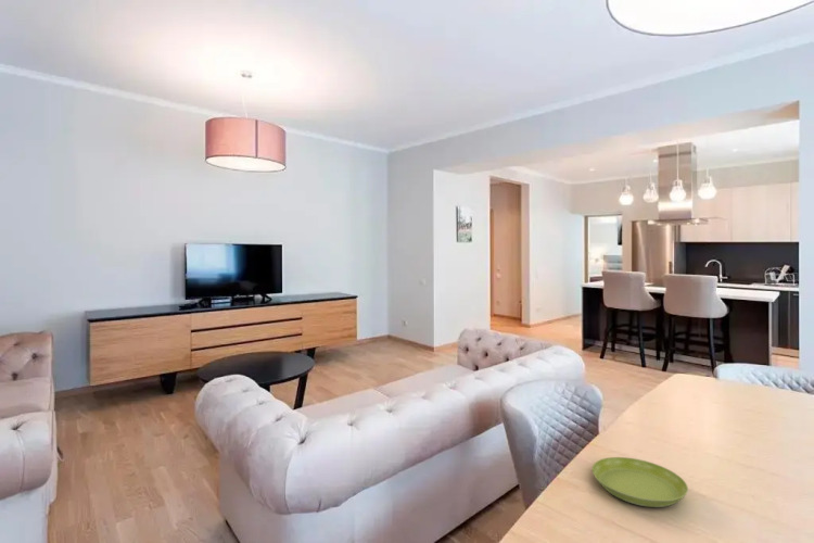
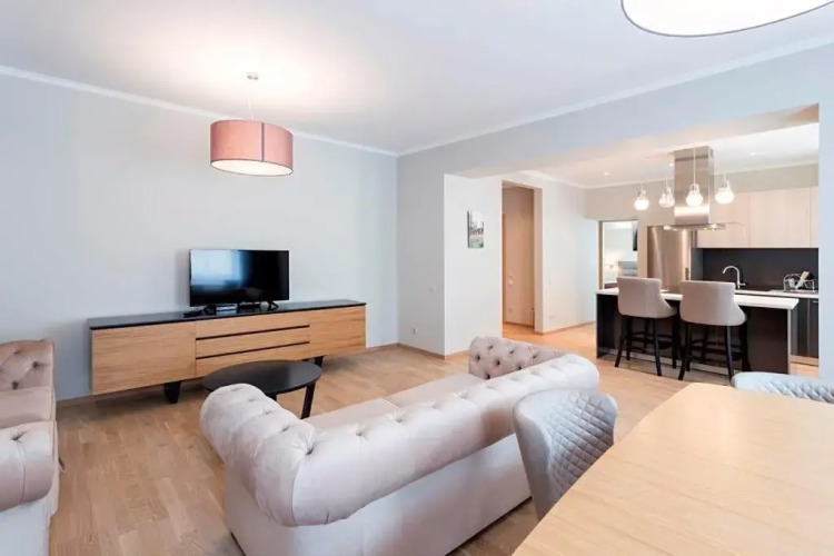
- saucer [590,456,689,508]
